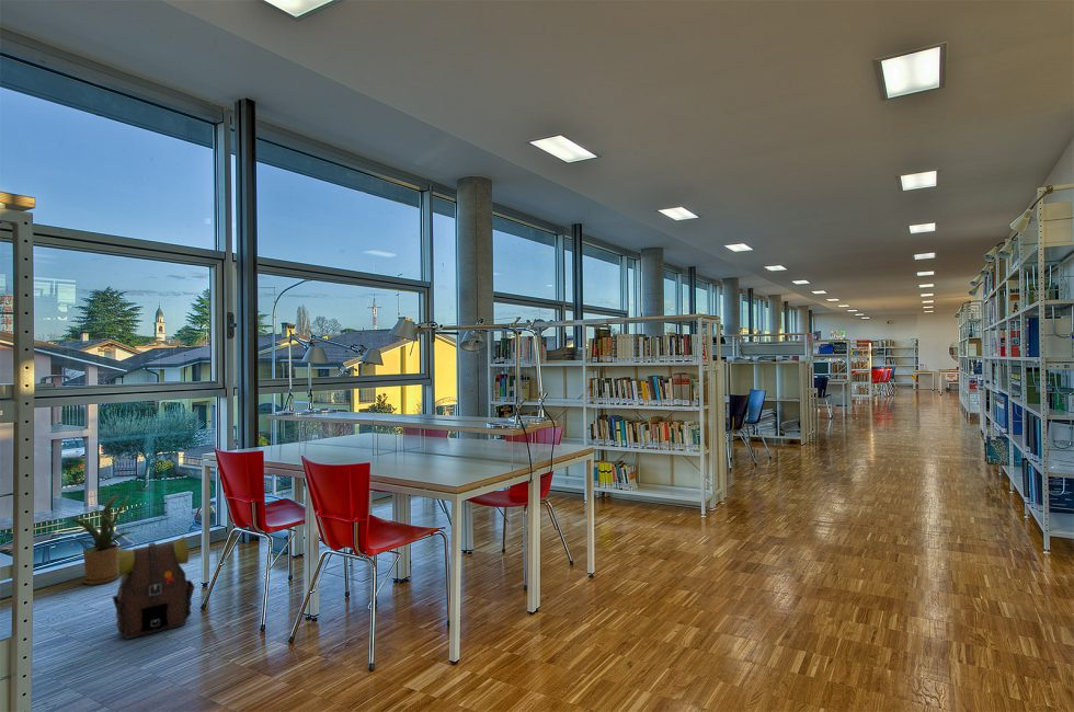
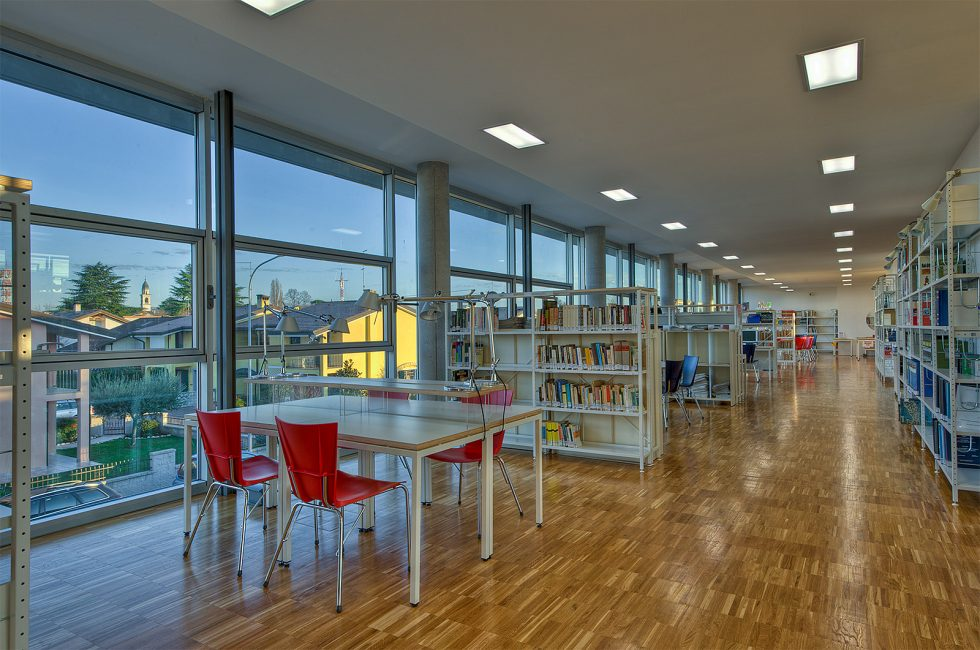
- backpack [112,535,196,641]
- house plant [66,492,134,586]
